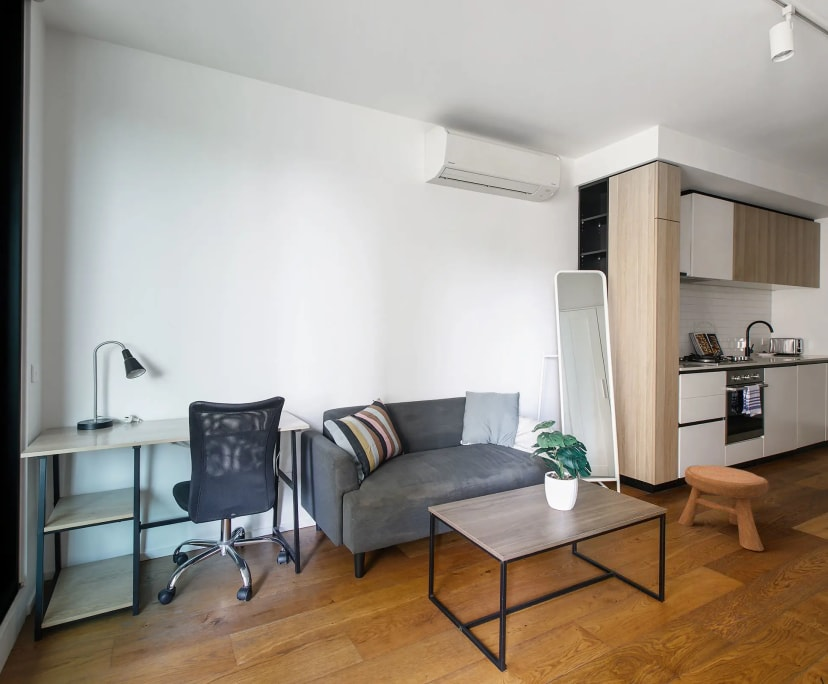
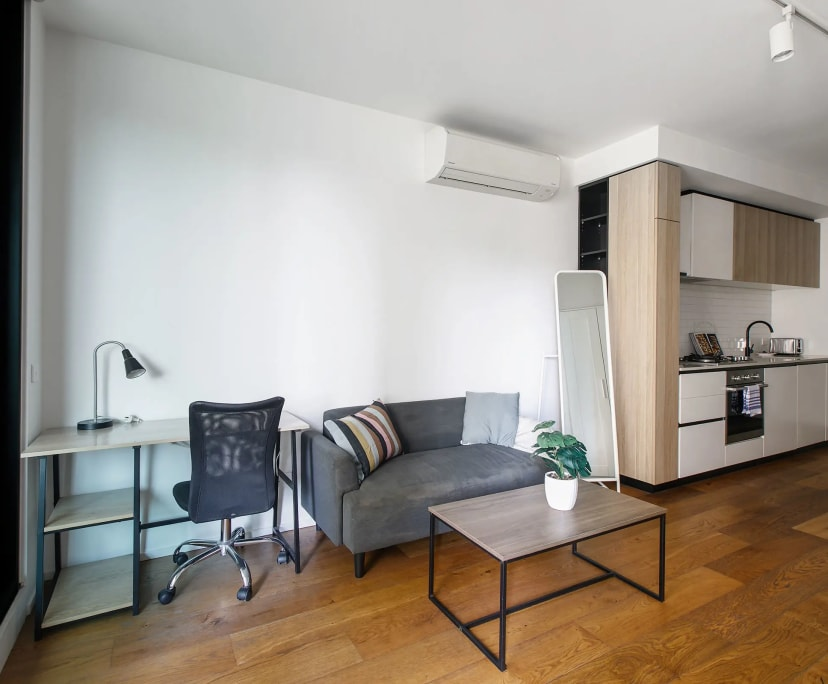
- stool [677,464,770,552]
